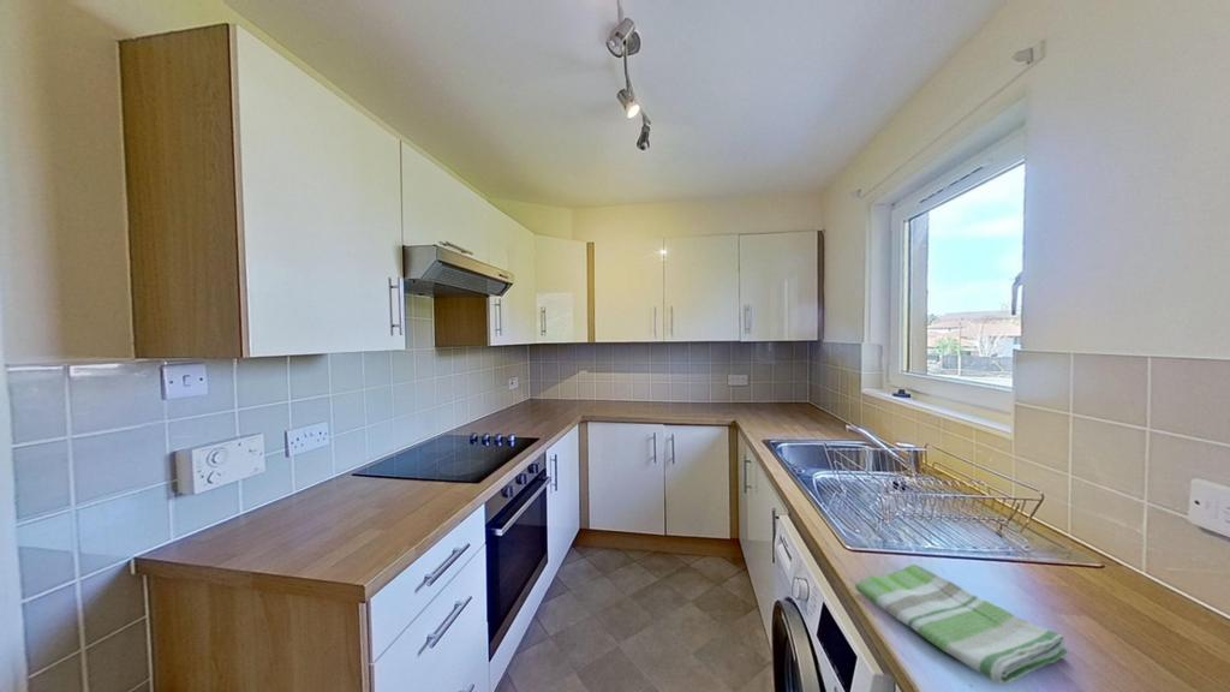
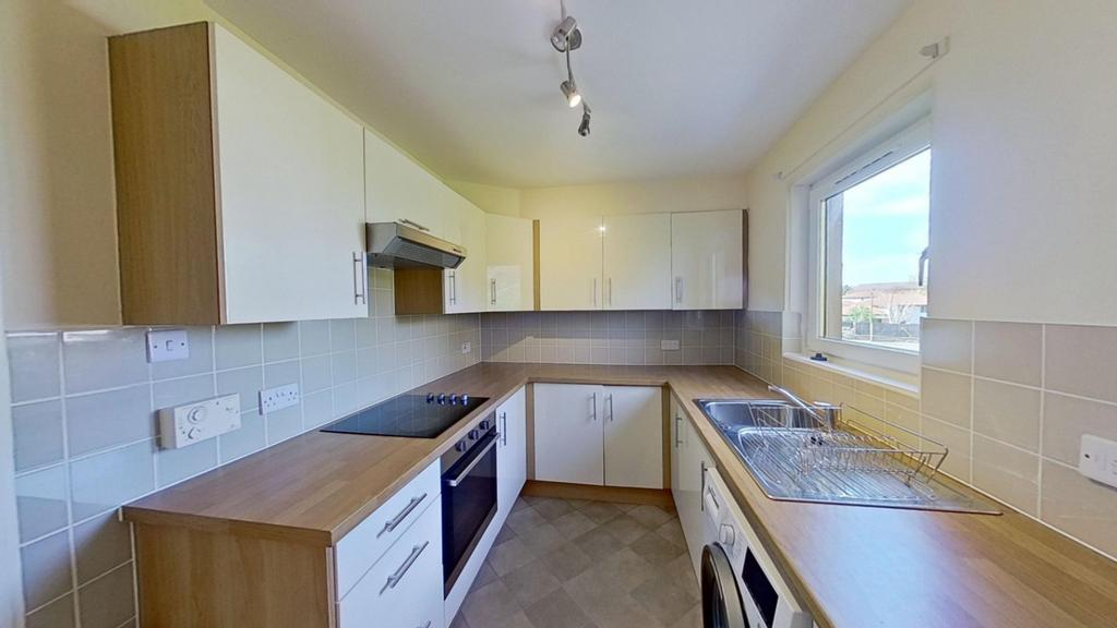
- dish towel [854,563,1069,686]
